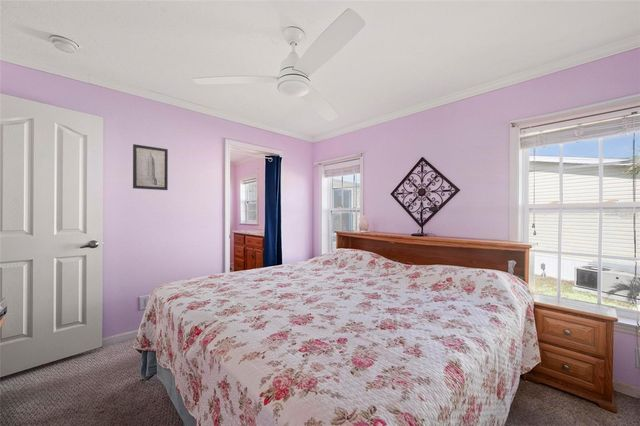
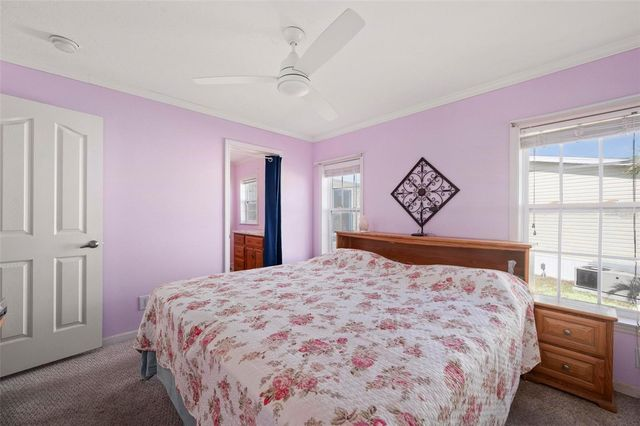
- wall art [132,143,169,191]
